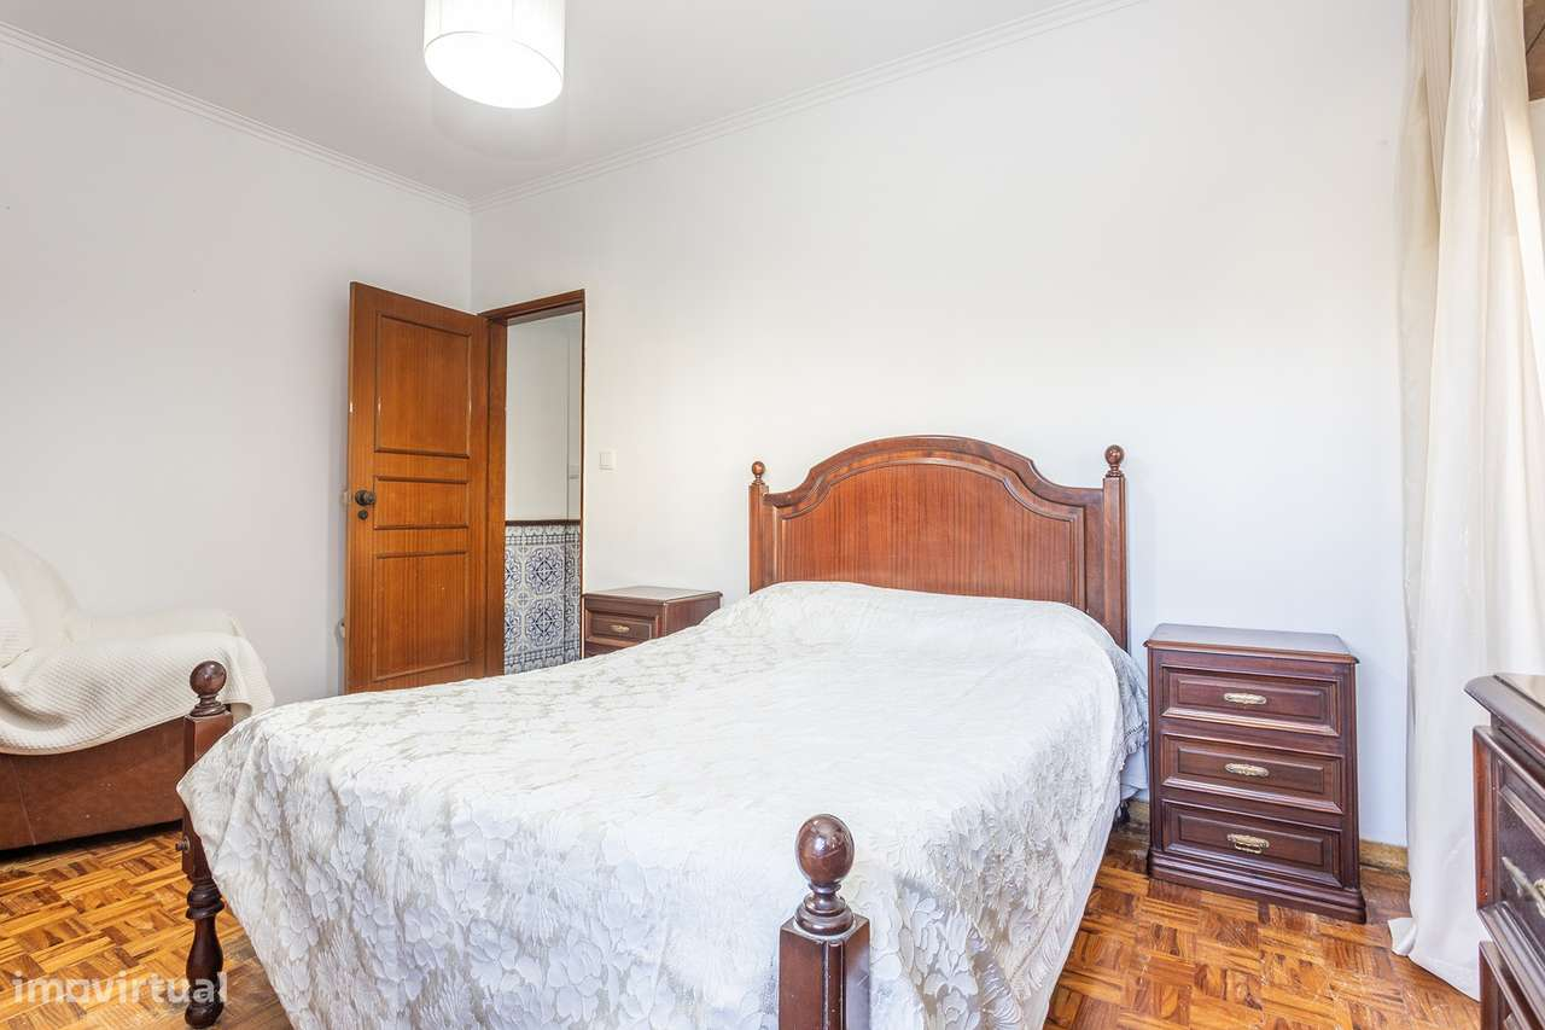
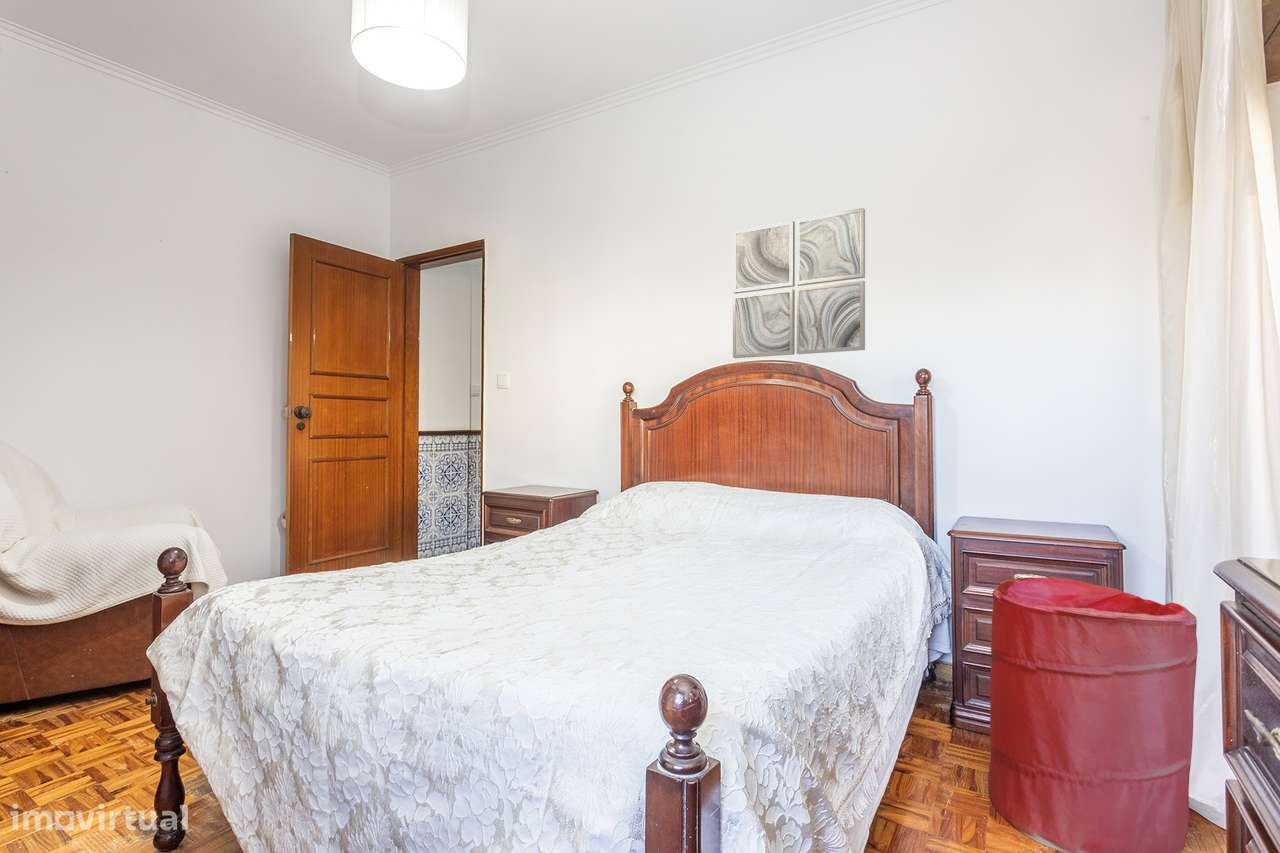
+ wall art [732,207,866,359]
+ laundry hamper [987,577,1199,853]
